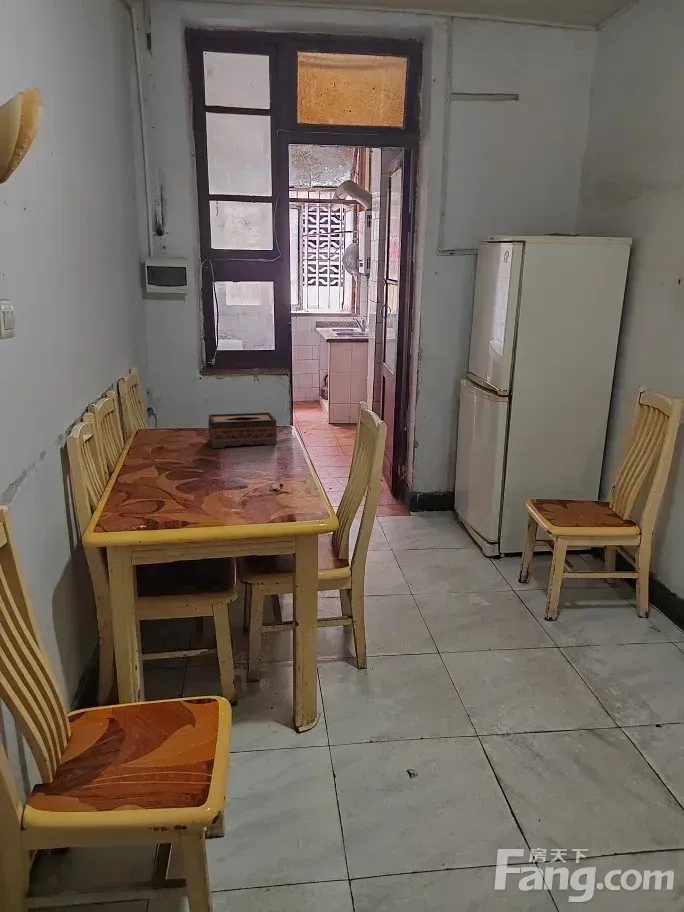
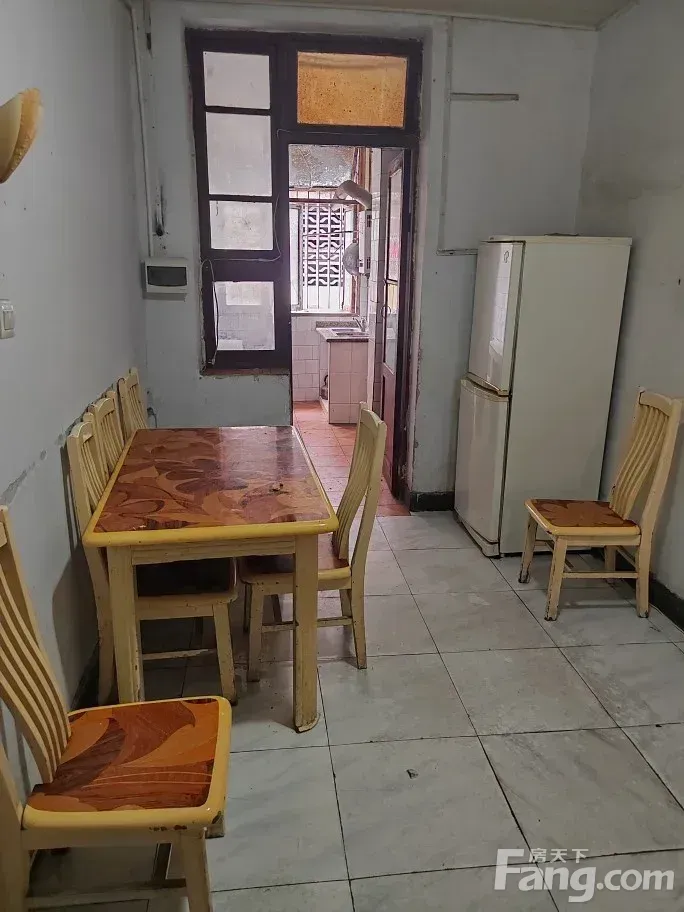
- tissue box [207,411,278,449]
